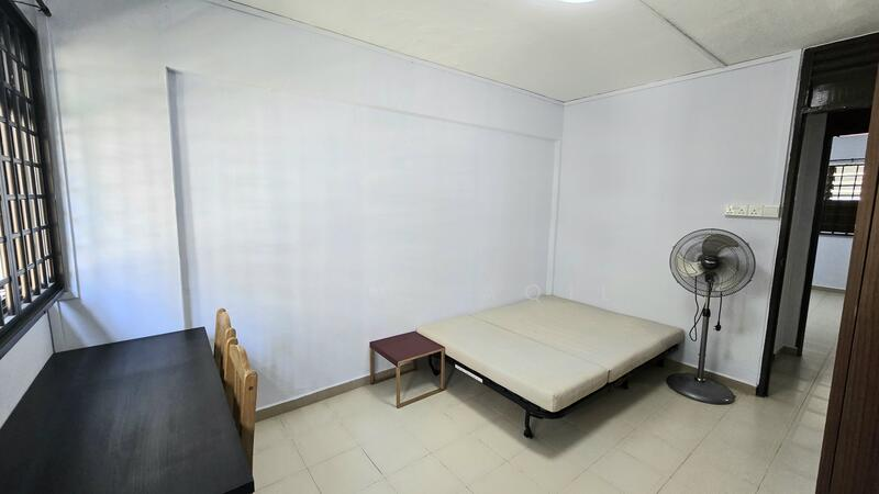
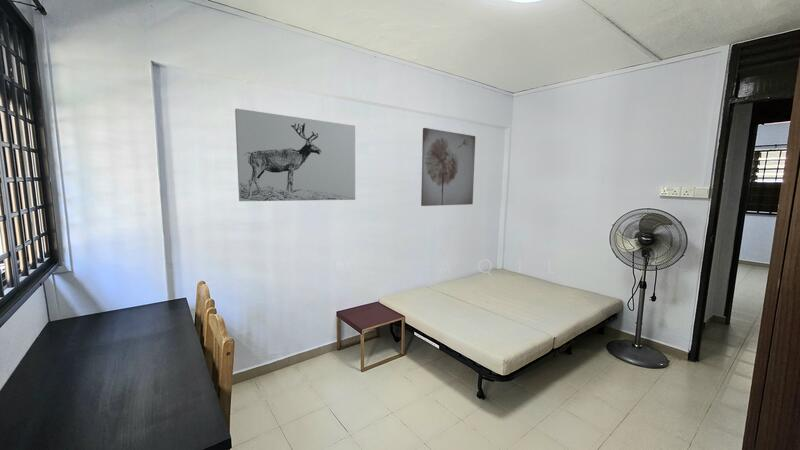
+ wall art [420,127,476,207]
+ wall art [234,108,356,202]
